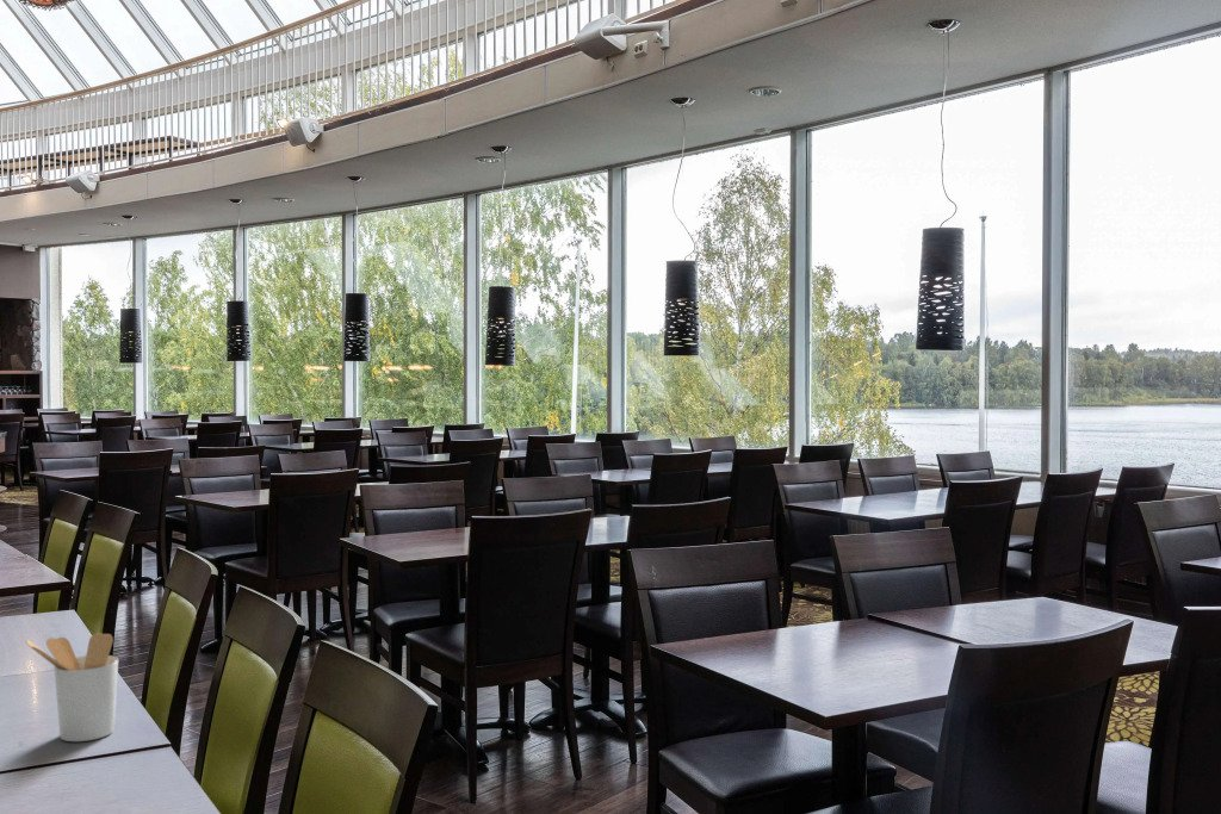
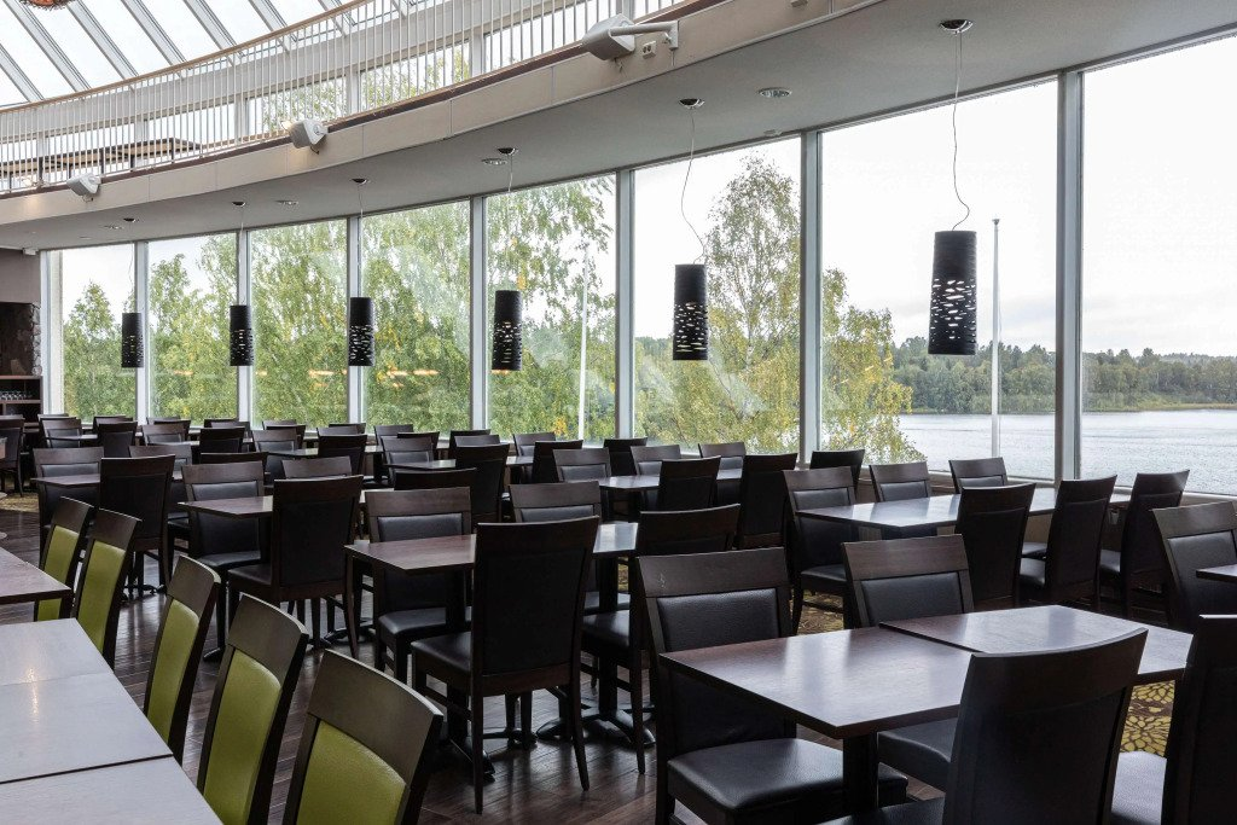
- utensil holder [25,632,119,742]
